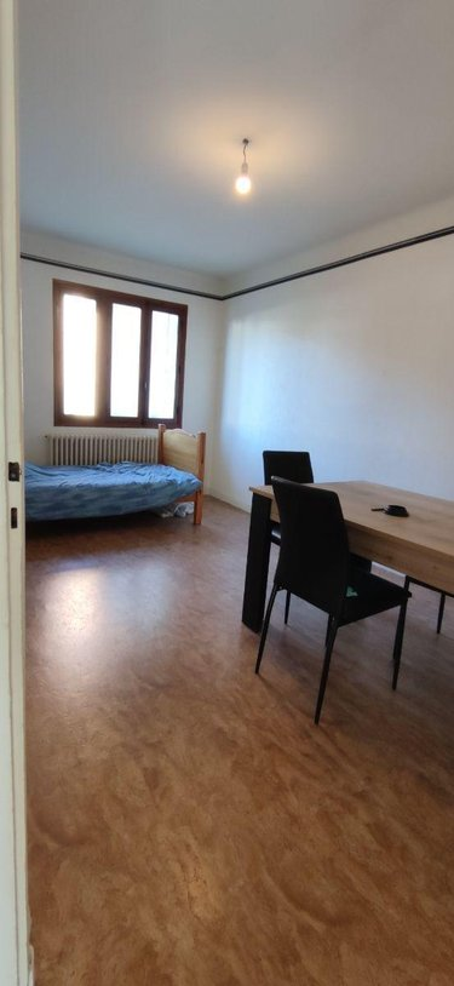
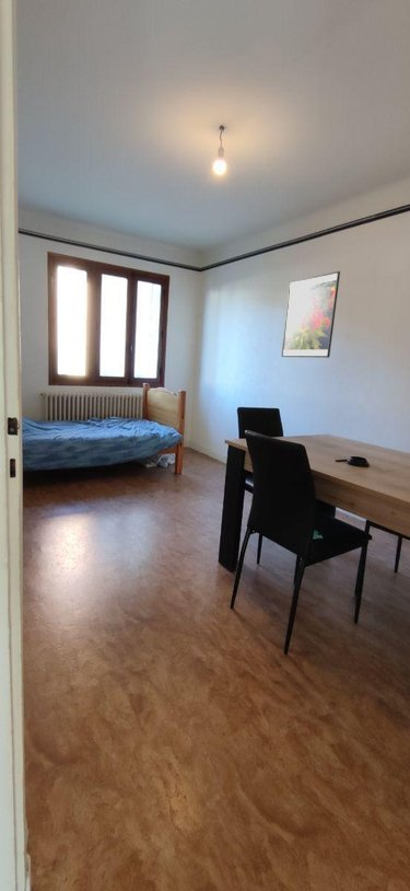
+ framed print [280,270,341,359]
